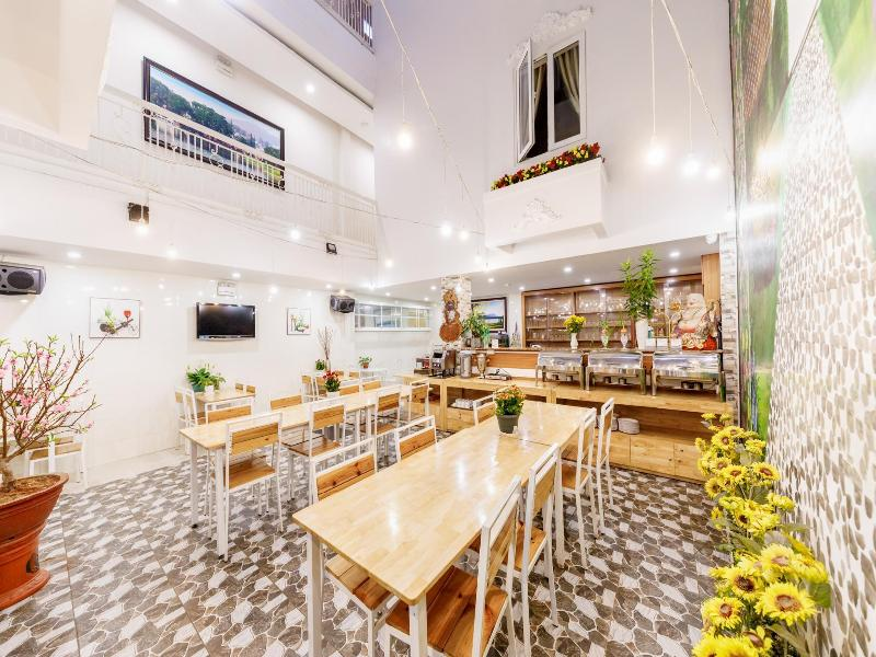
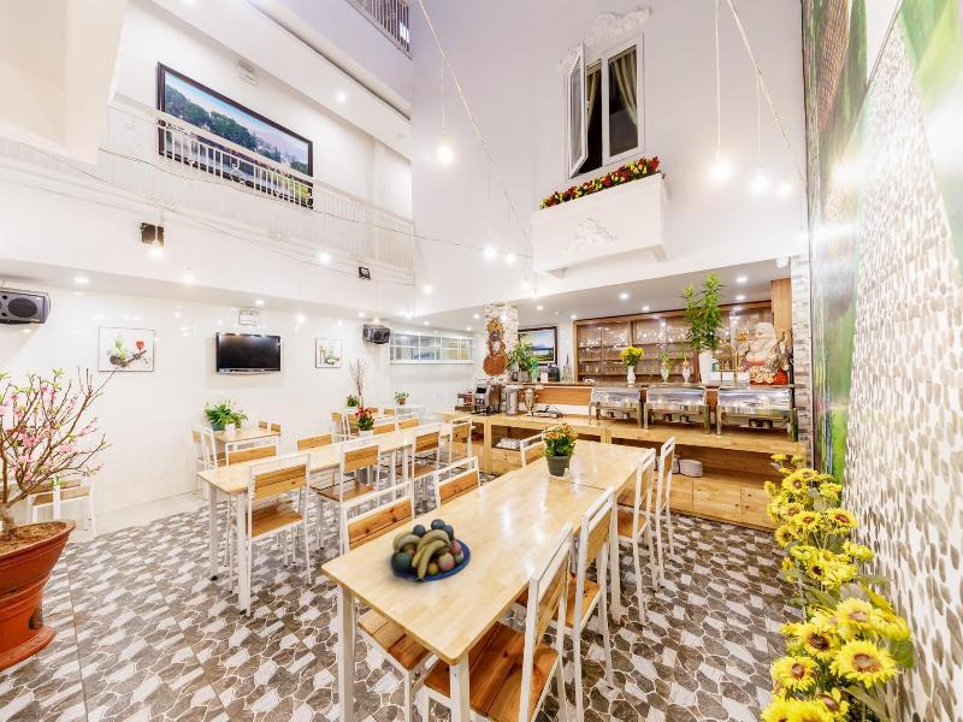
+ fruit bowl [390,517,472,582]
